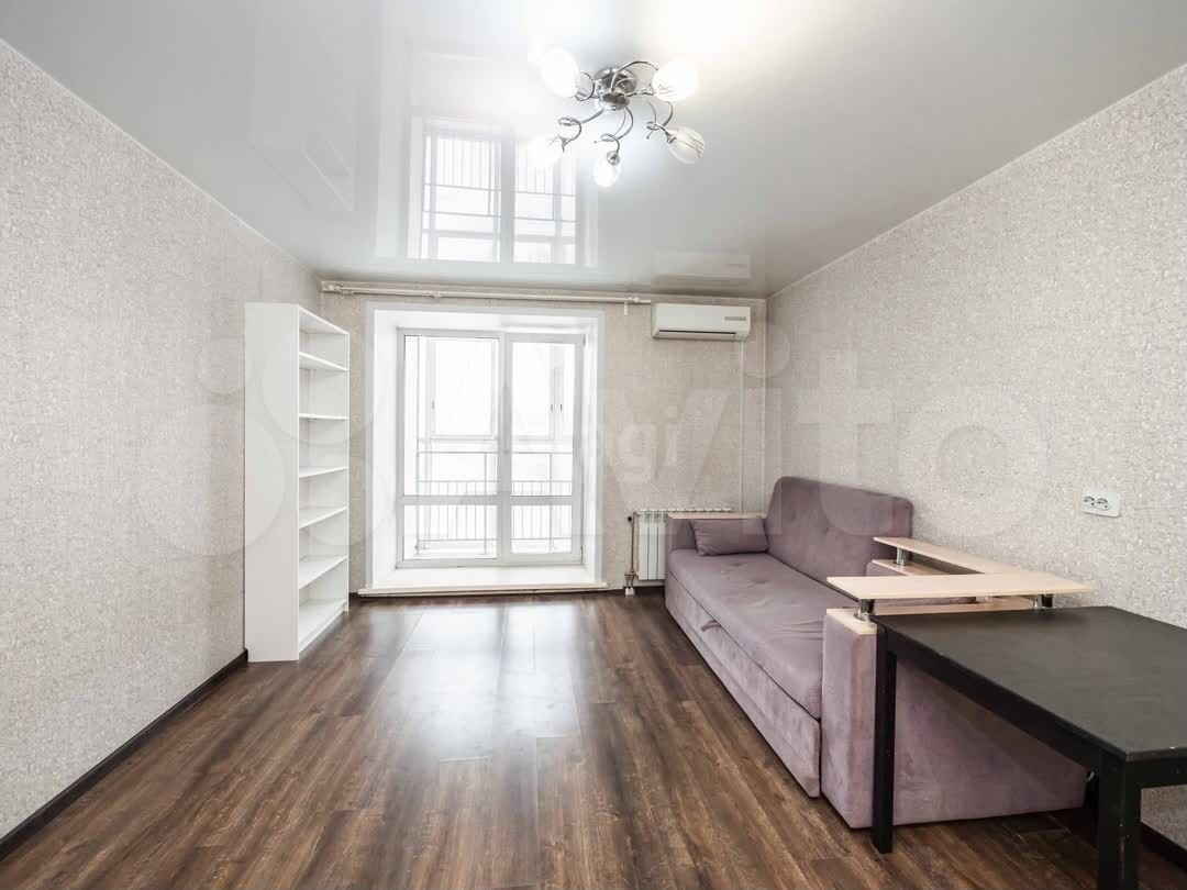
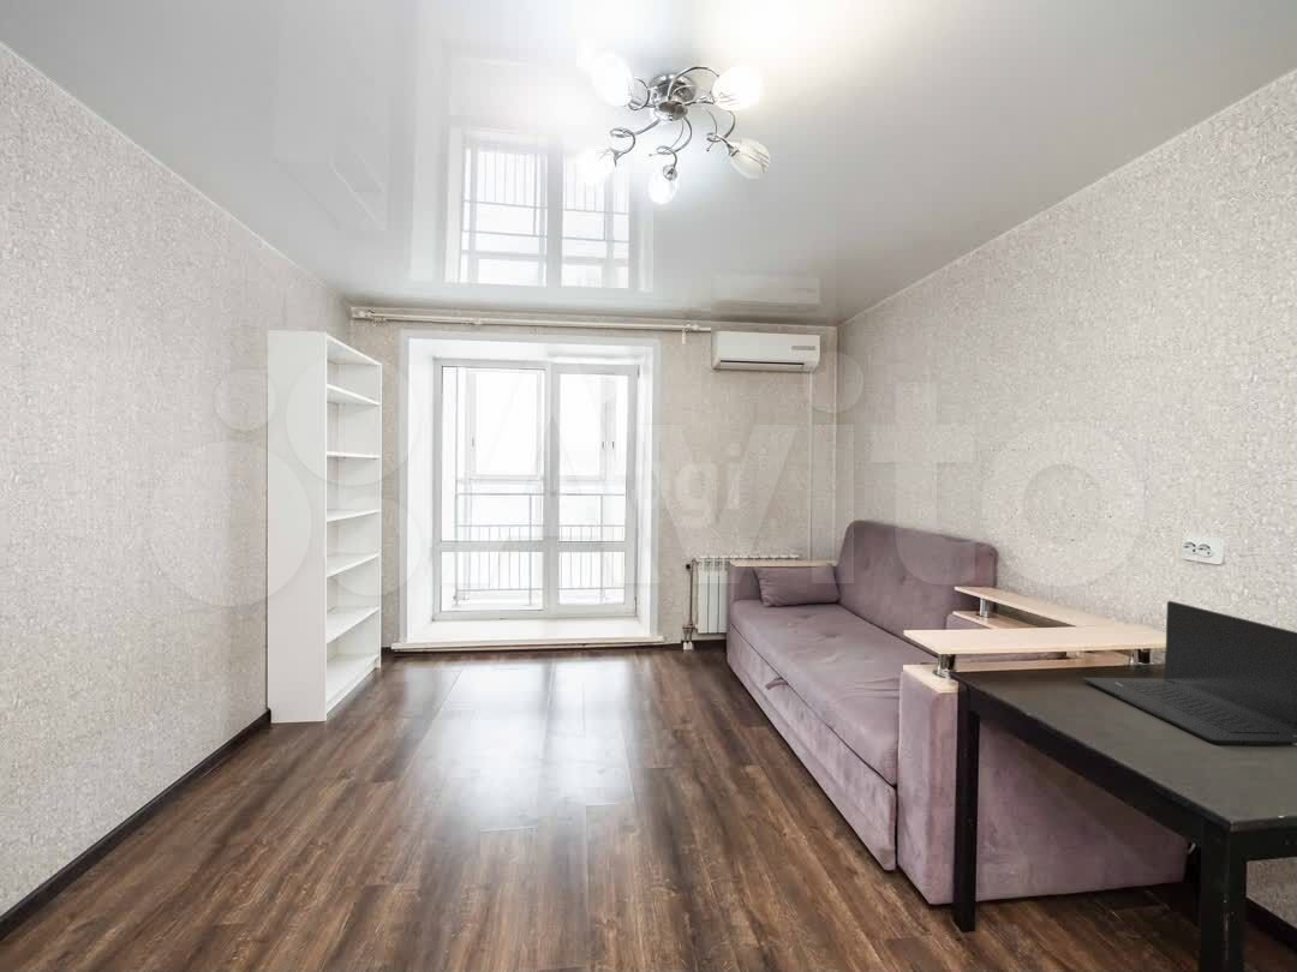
+ laptop [1082,600,1297,748]
